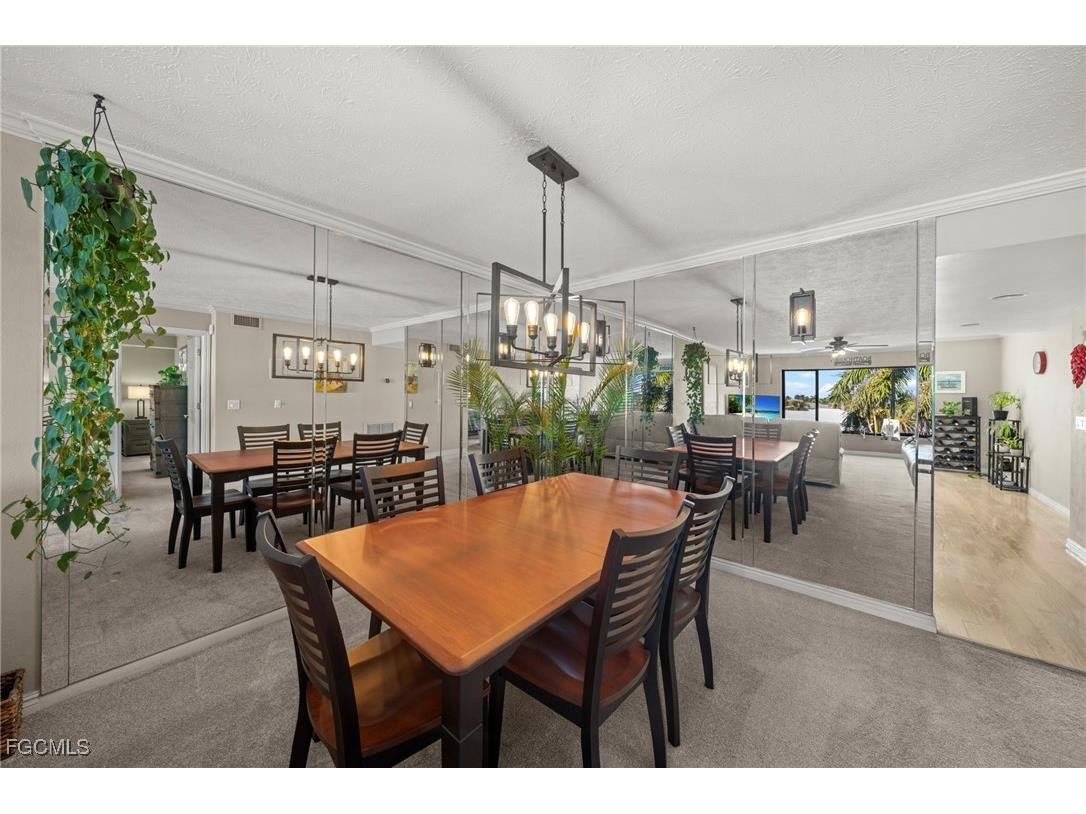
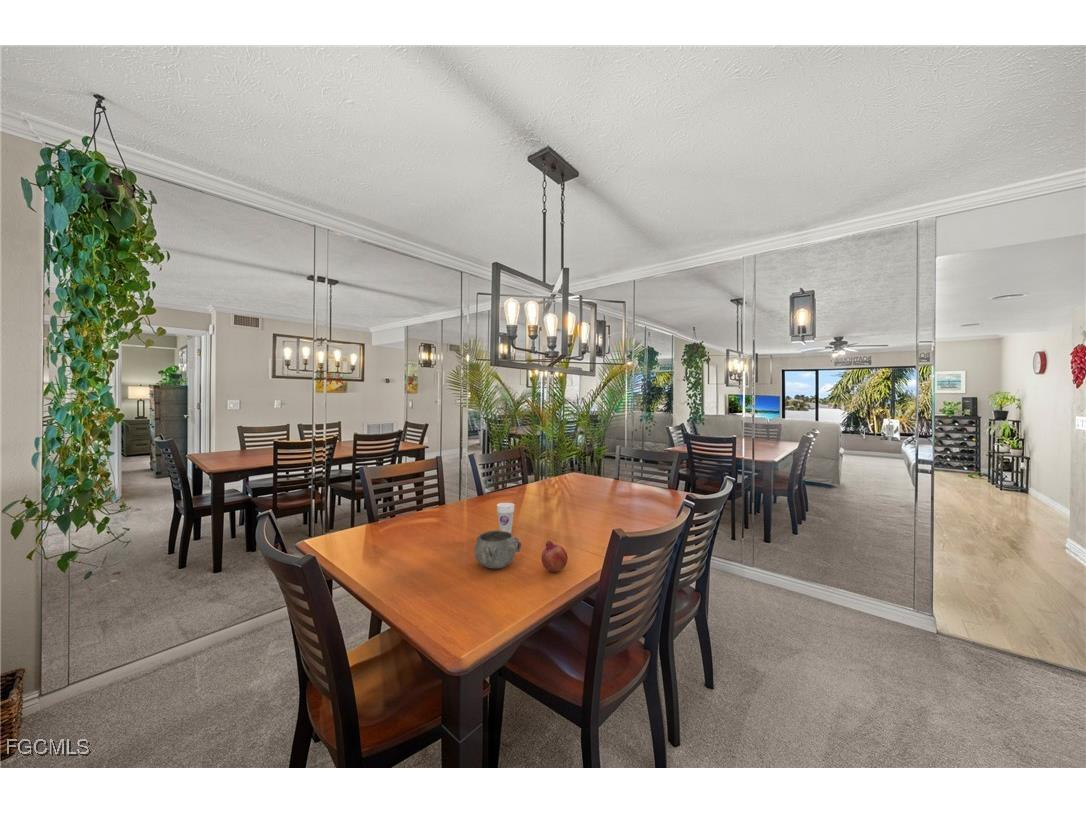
+ fruit [541,540,569,573]
+ decorative bowl [473,529,523,570]
+ cup [496,502,515,534]
